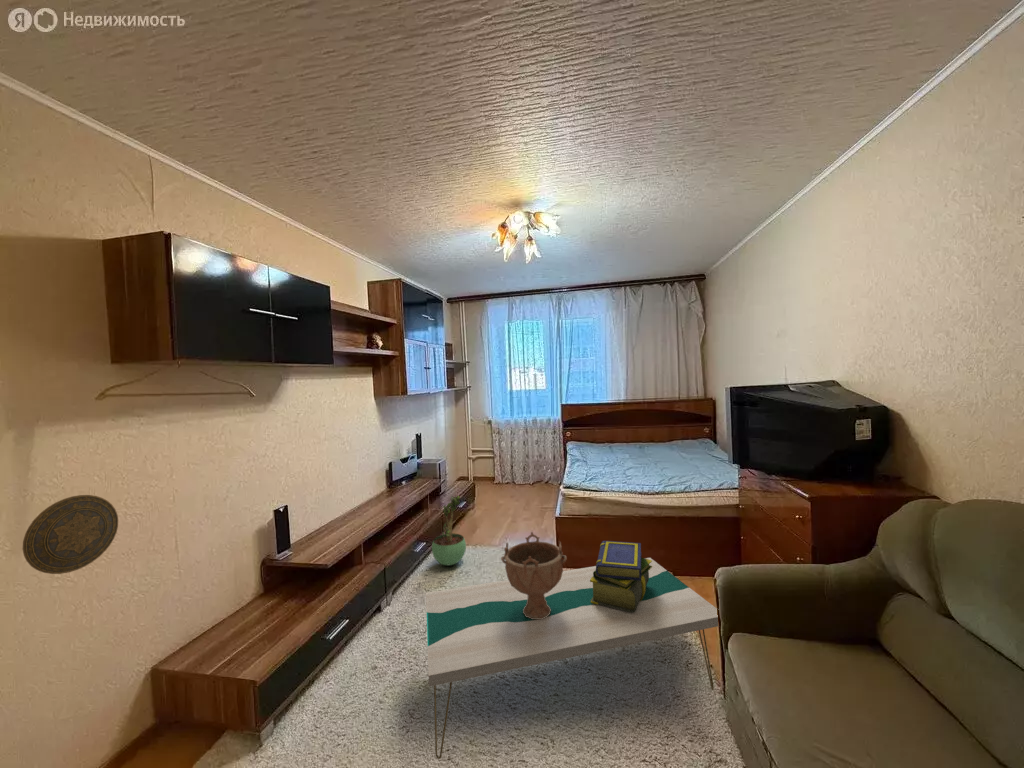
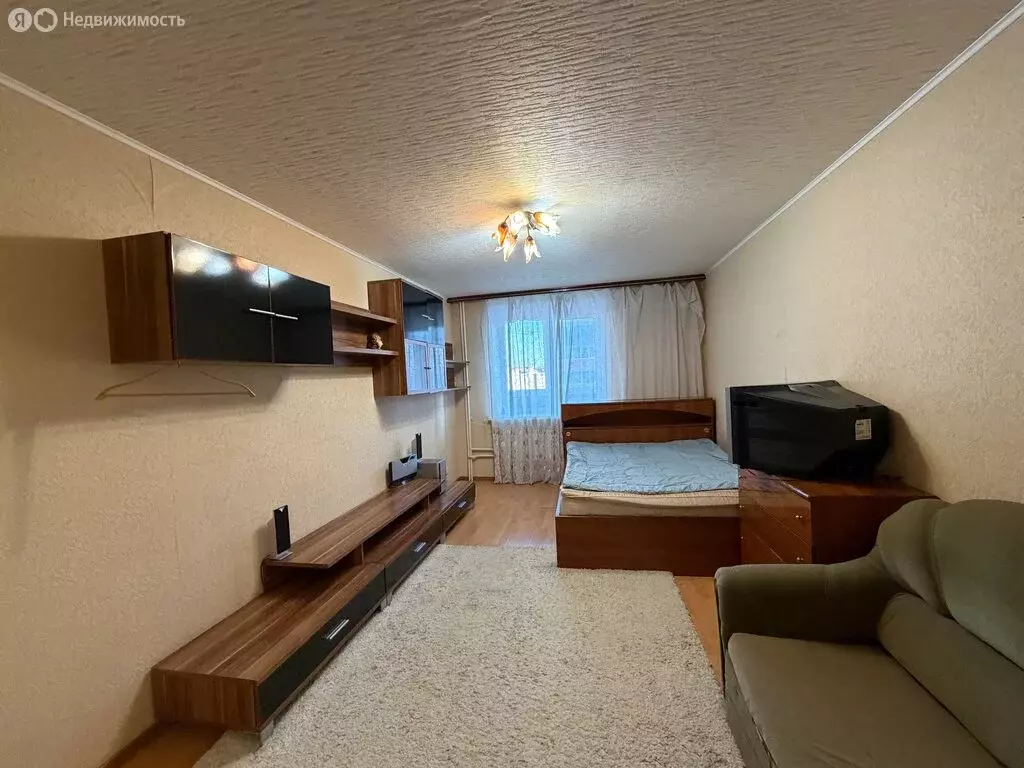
- decorative plate [22,494,119,575]
- coffee table [425,557,719,760]
- decorative bowl [500,531,568,619]
- potted plant [431,495,467,566]
- stack of books [590,540,652,613]
